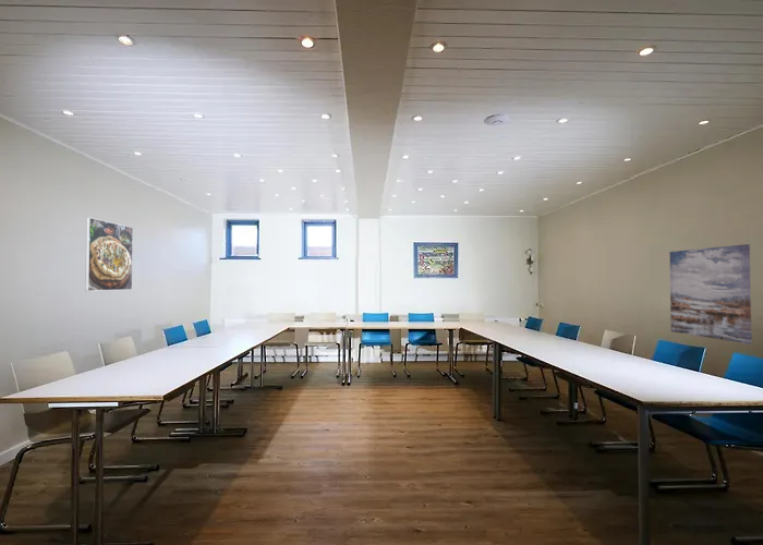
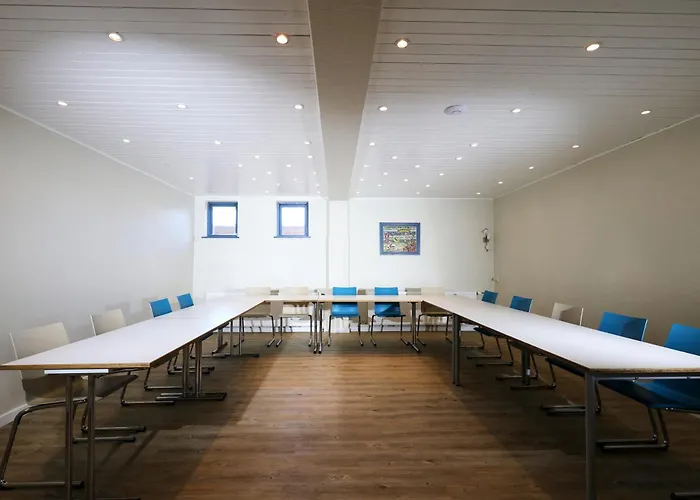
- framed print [84,217,134,292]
- wall art [668,243,753,346]
